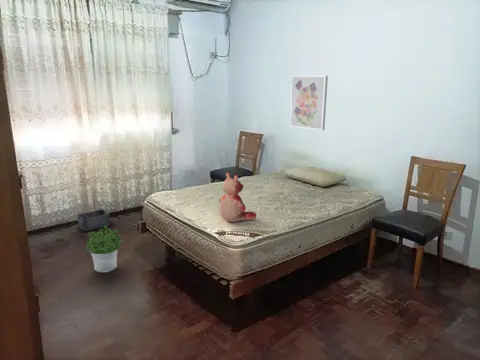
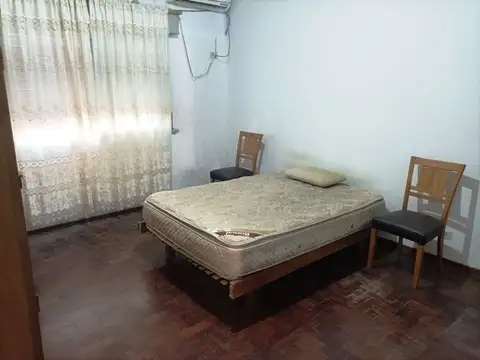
- potted plant [85,226,125,273]
- teddy bear [218,172,257,223]
- storage bin [76,208,111,232]
- wall art [289,75,329,131]
